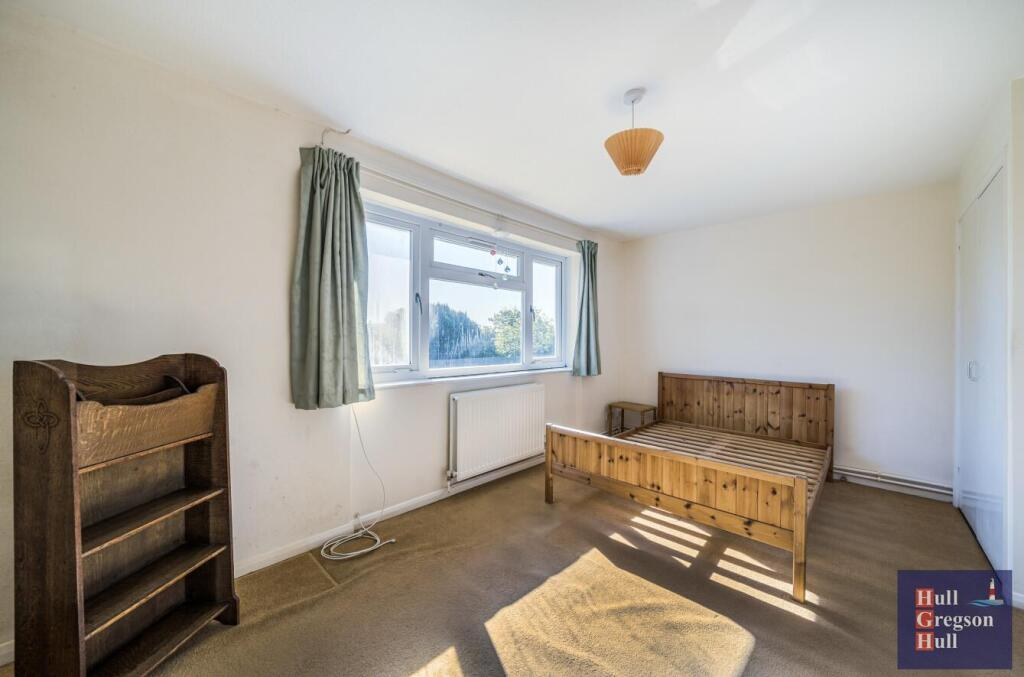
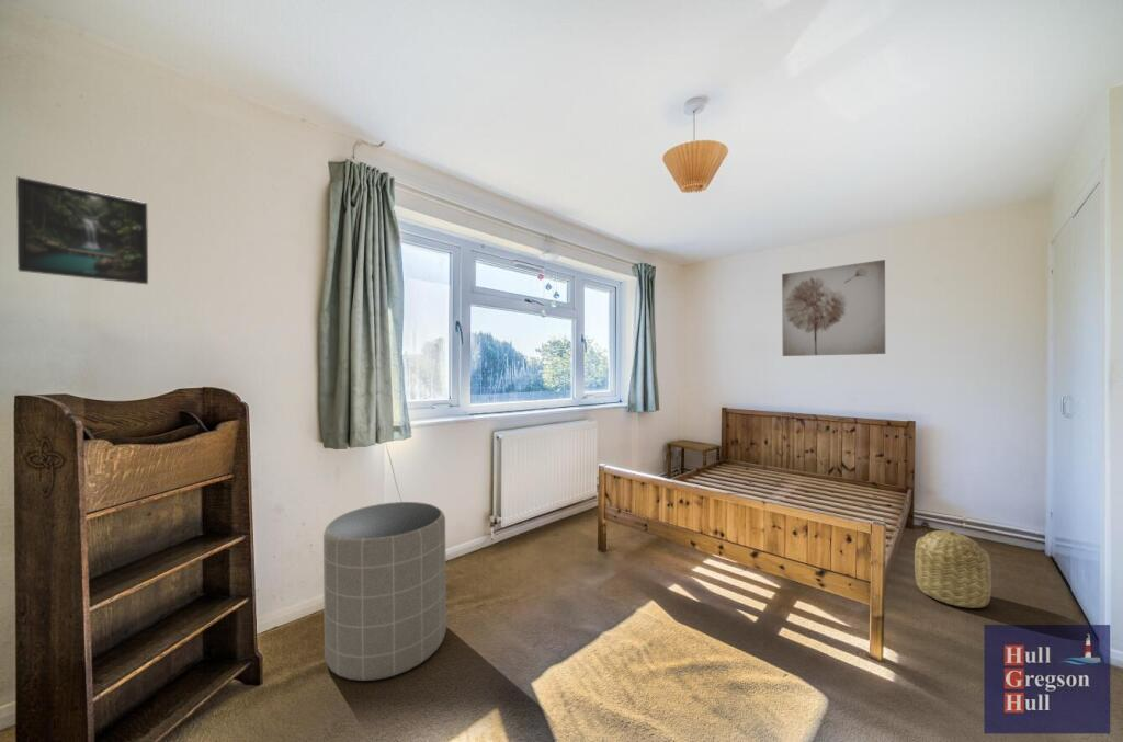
+ trash can [322,501,447,682]
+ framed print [15,175,149,285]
+ basket [914,529,992,609]
+ wall art [781,259,886,357]
